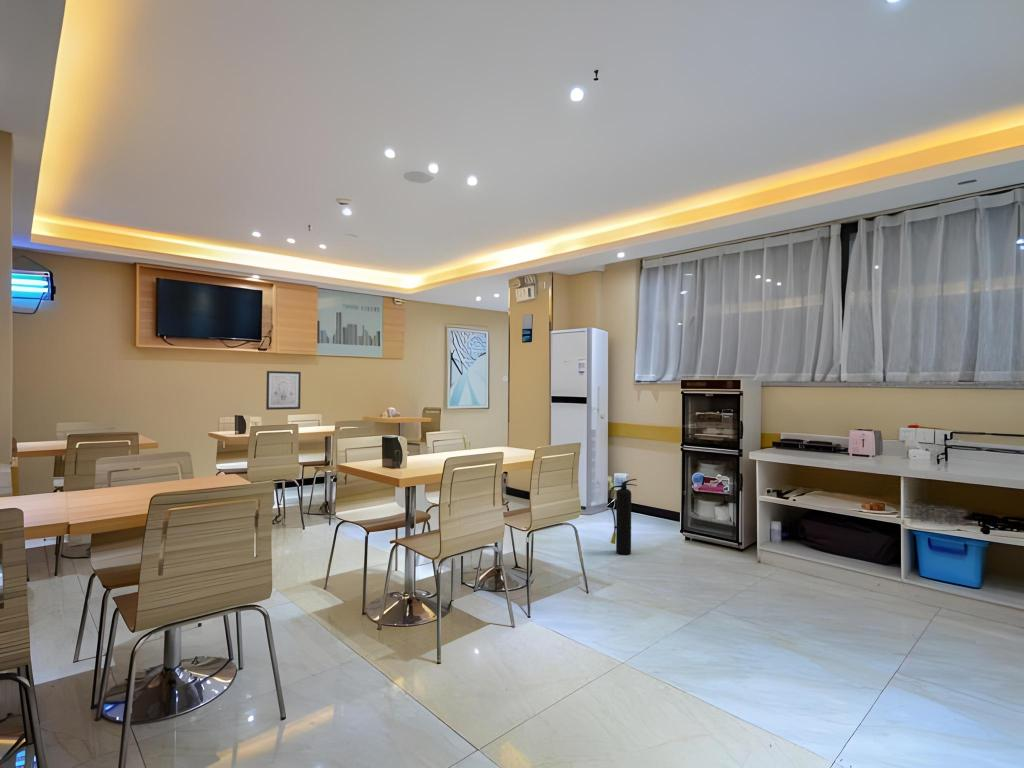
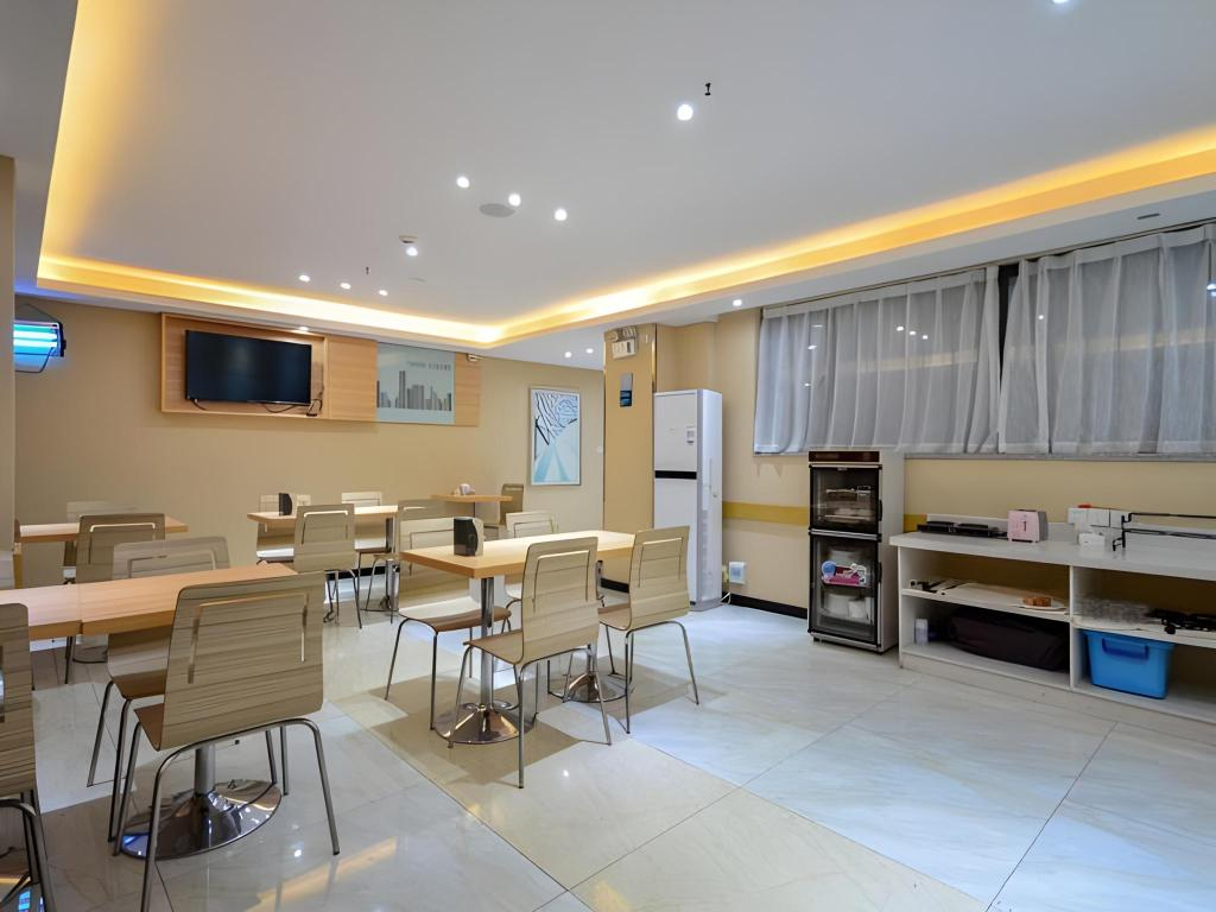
- wall art [265,370,302,411]
- fire extinguisher [608,478,638,556]
